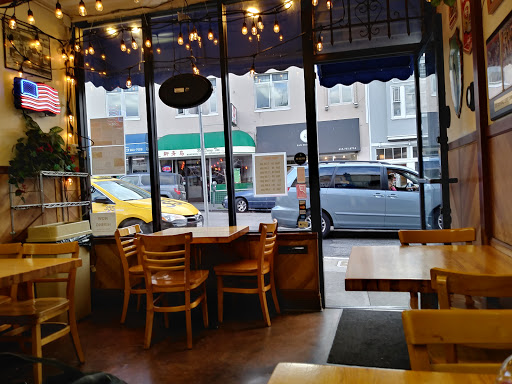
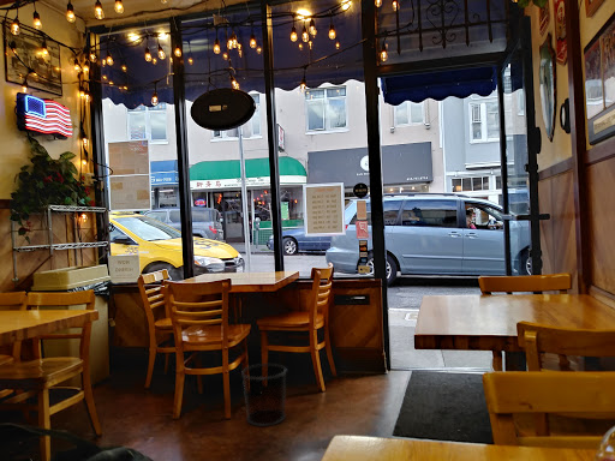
+ waste bin [240,363,288,427]
